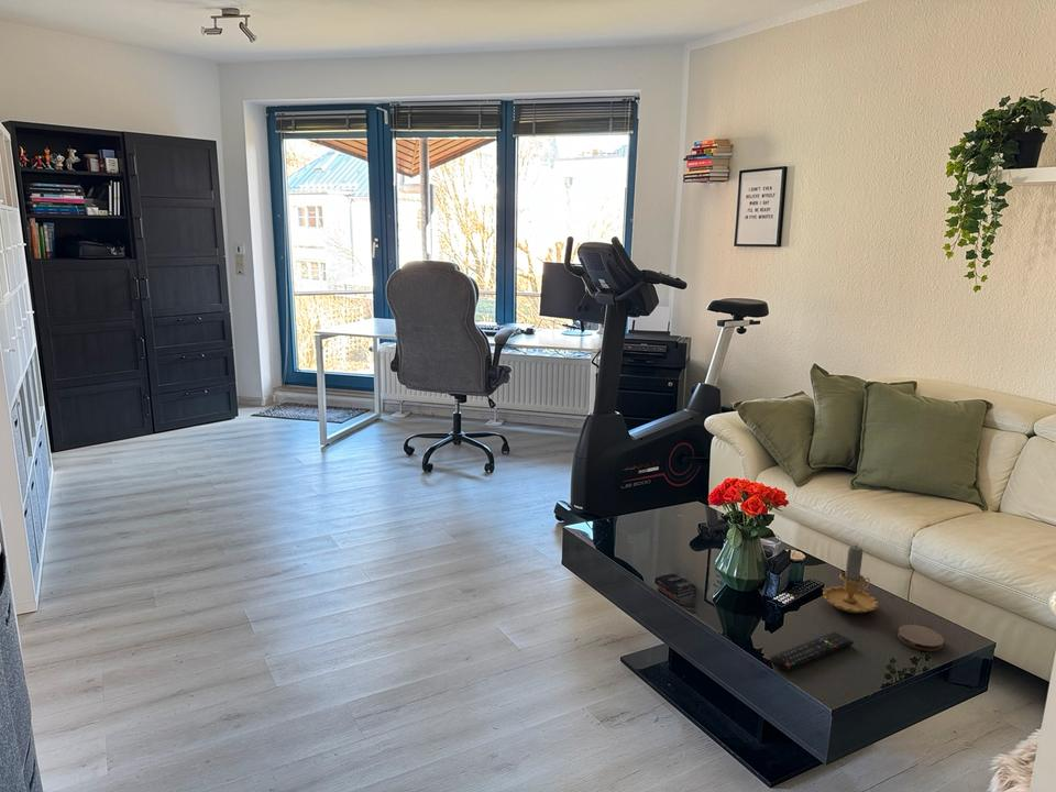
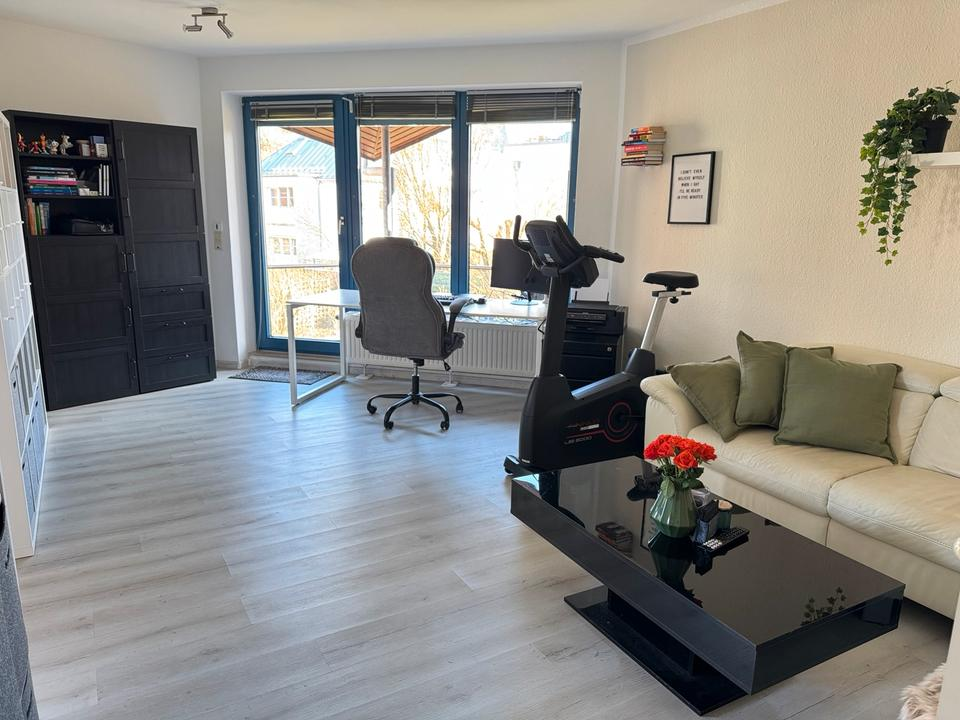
- remote control [769,630,855,672]
- coaster [897,624,945,652]
- candle [822,543,879,614]
